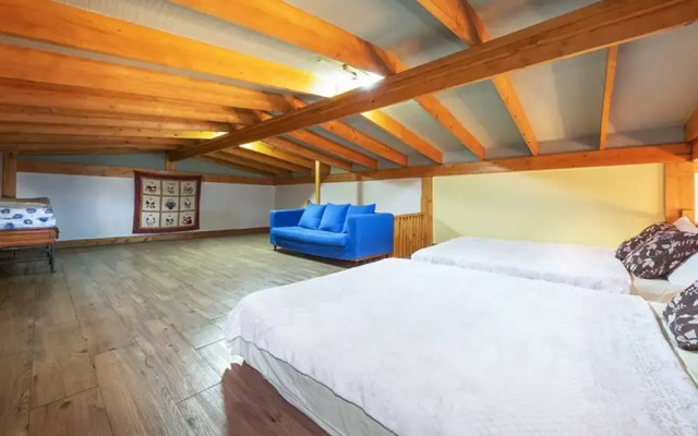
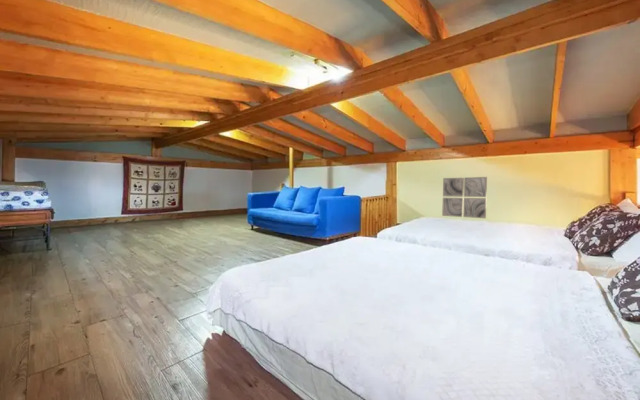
+ wall art [441,176,488,219]
